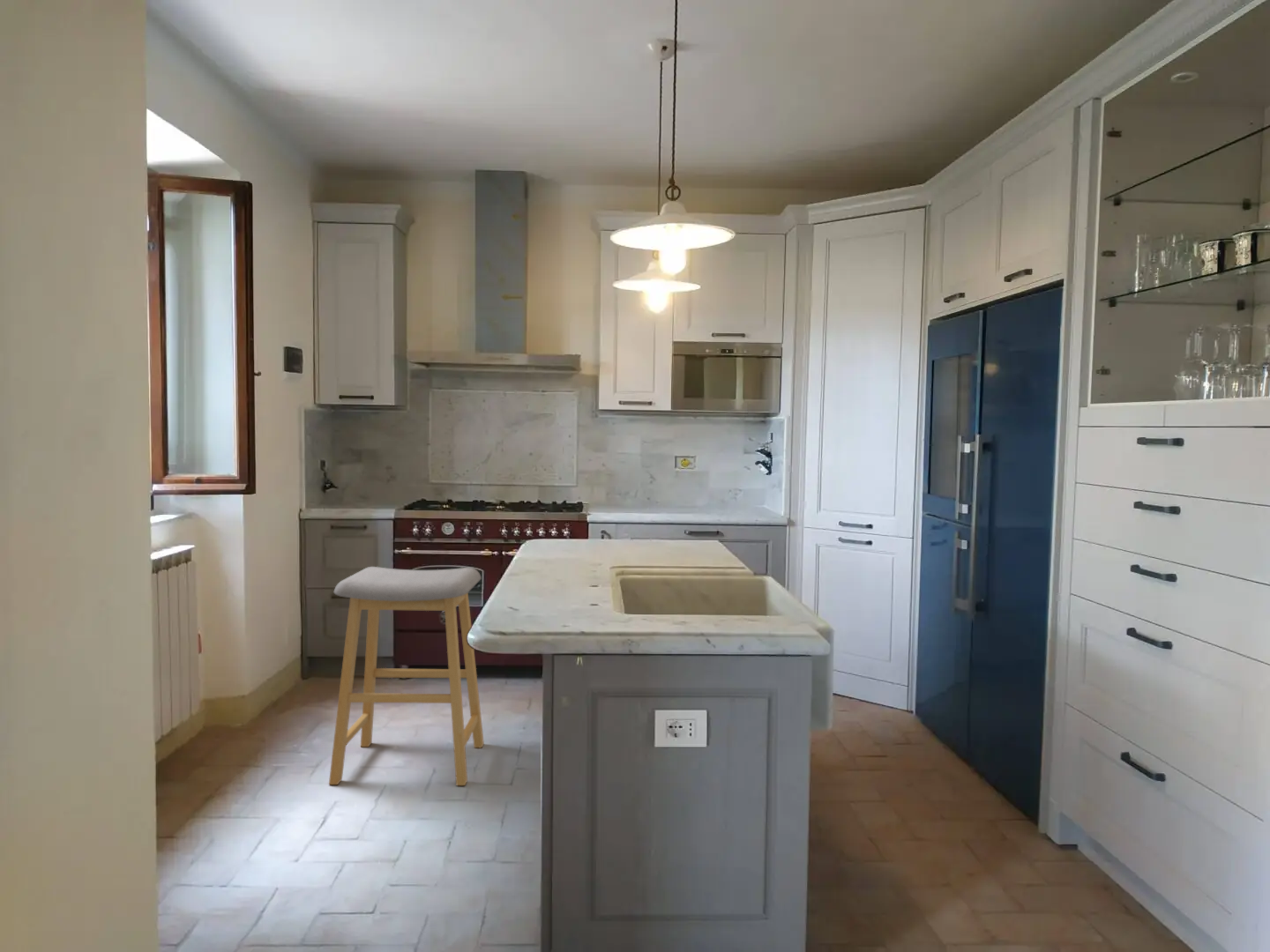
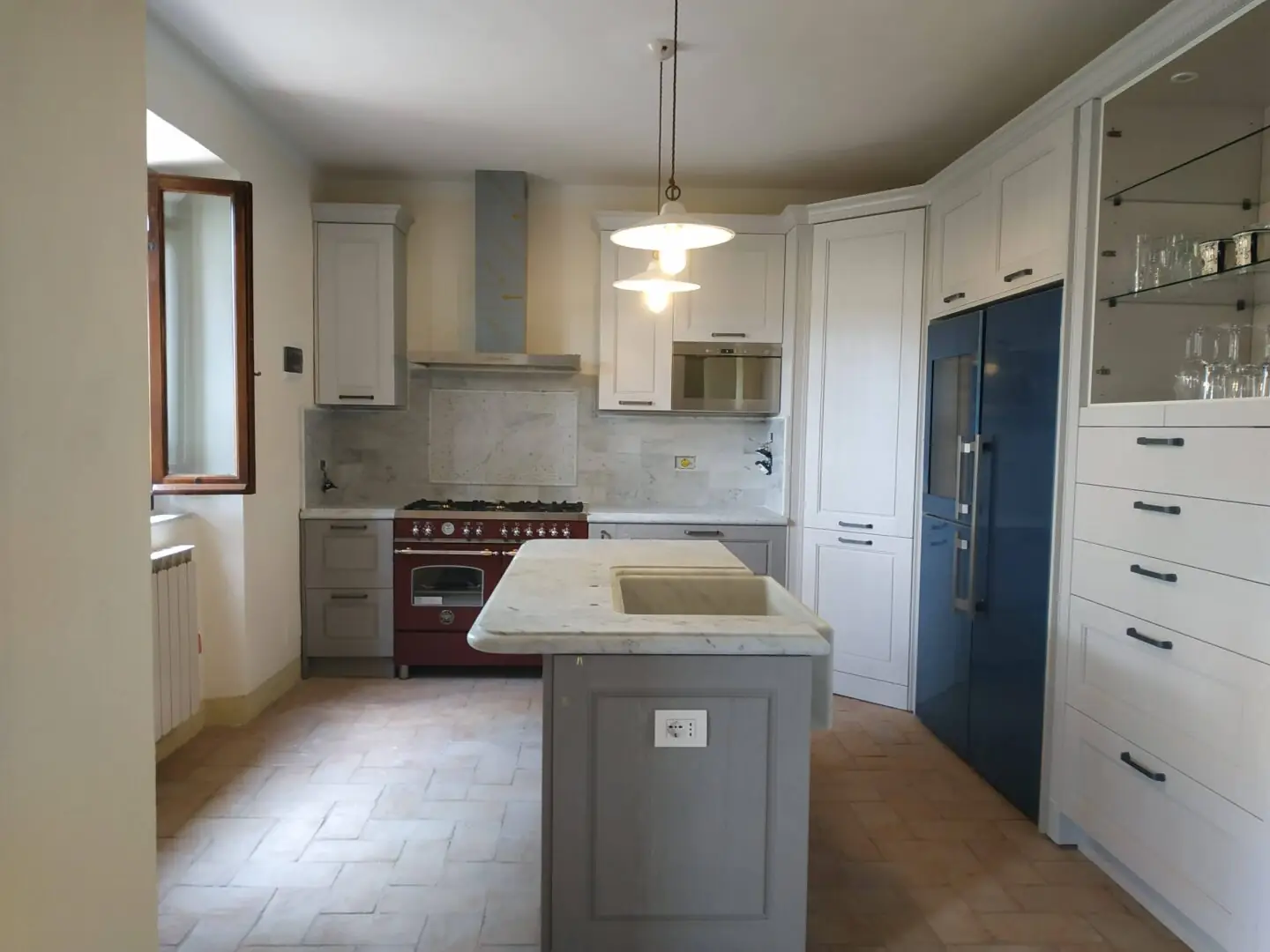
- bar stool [328,566,485,786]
